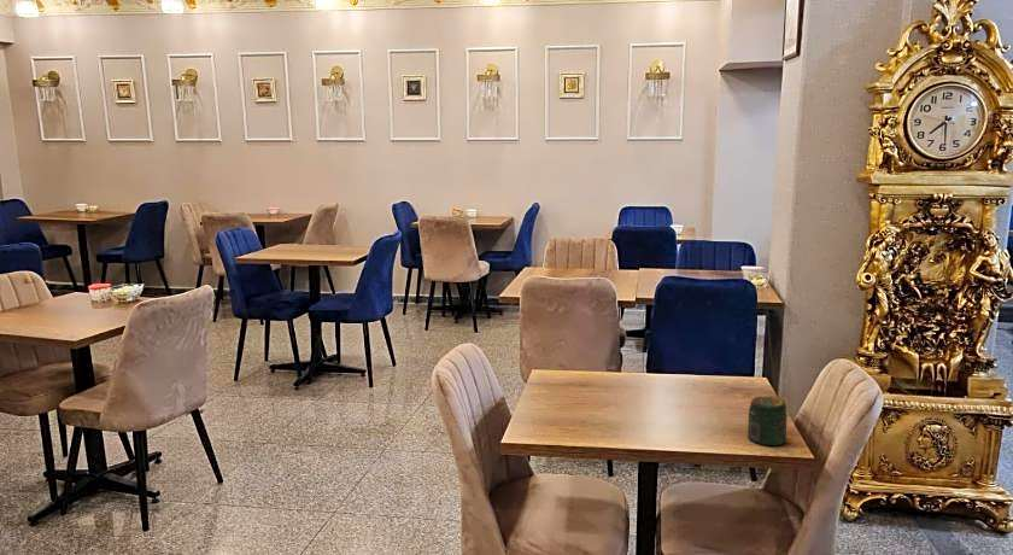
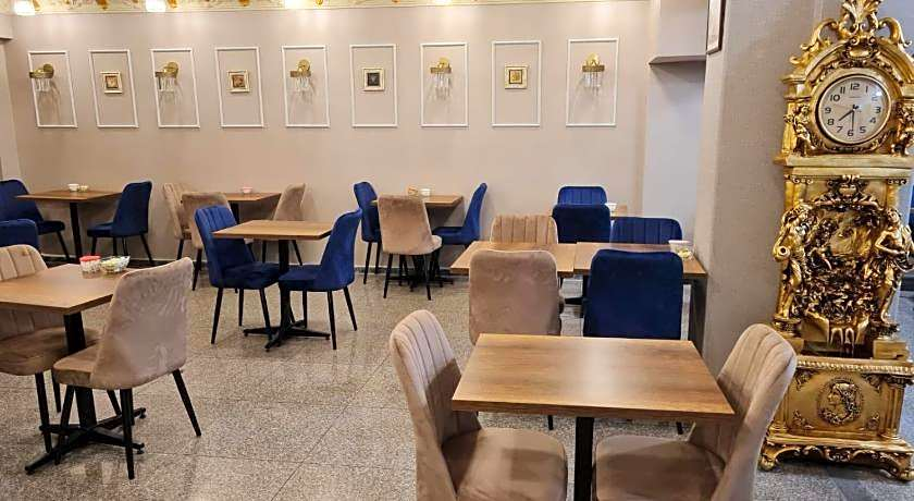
- jar [746,396,787,446]
